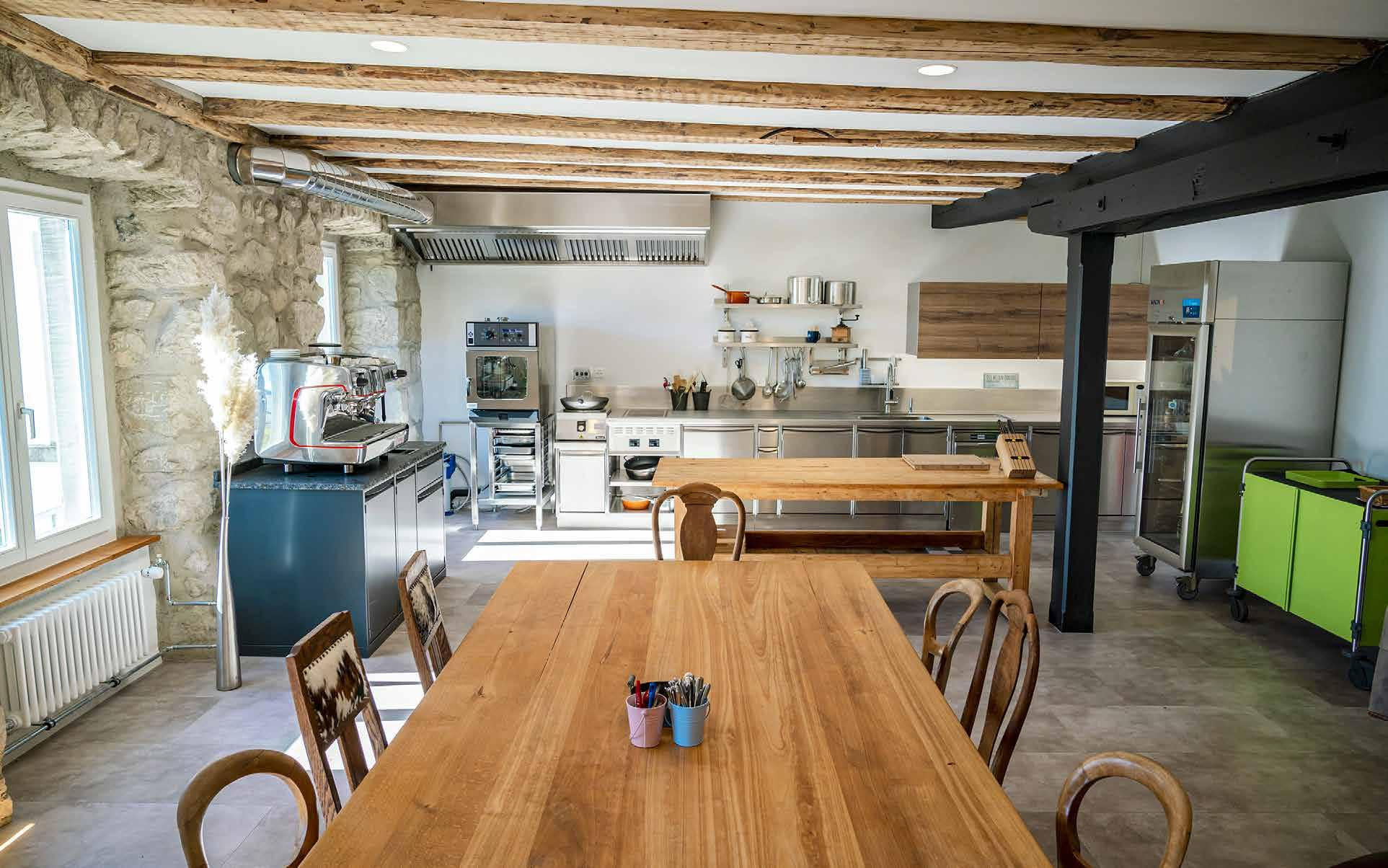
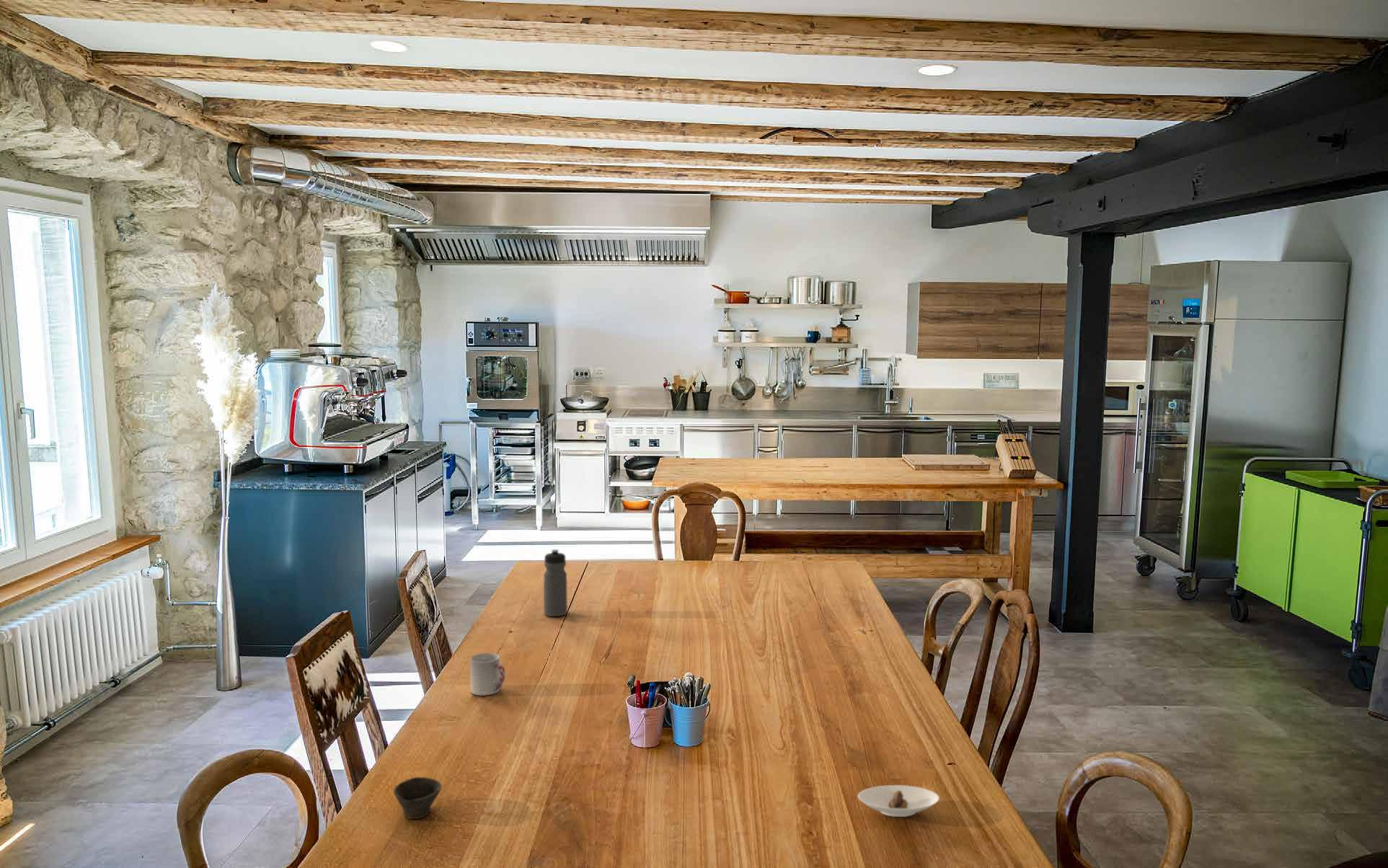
+ saucer [857,784,940,818]
+ water bottle [543,549,568,617]
+ cup [393,776,442,820]
+ cup [469,652,506,696]
